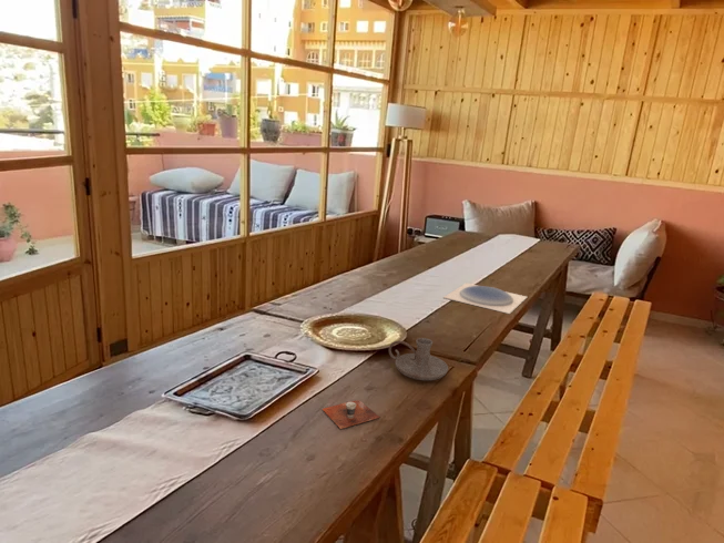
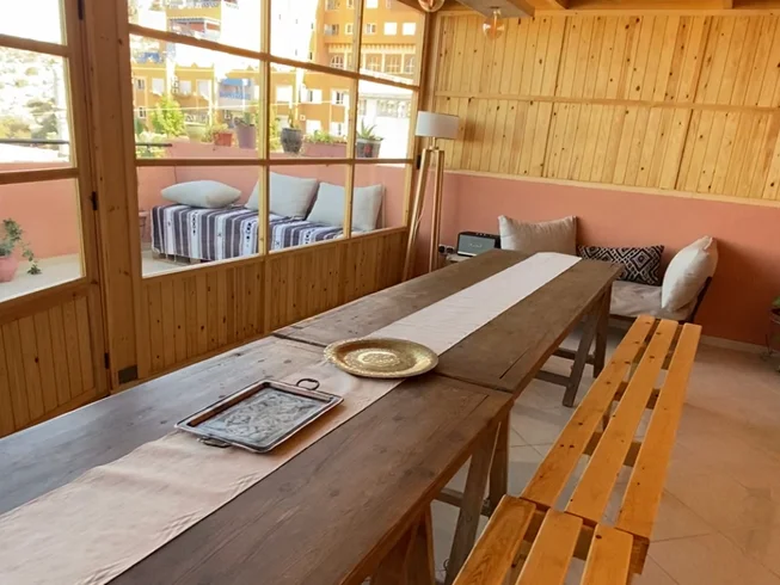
- candle holder [388,337,449,381]
- cup [322,399,381,430]
- plate [442,281,528,315]
